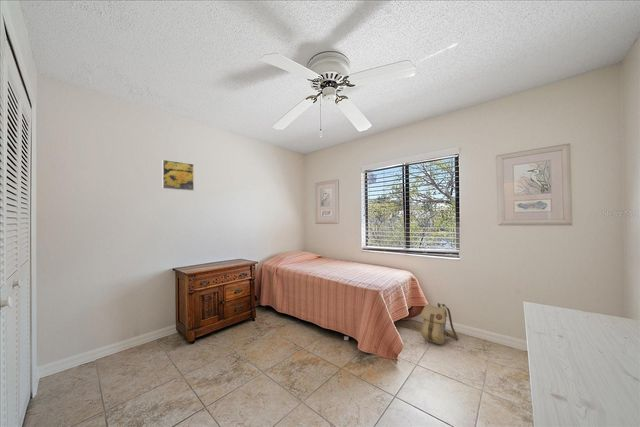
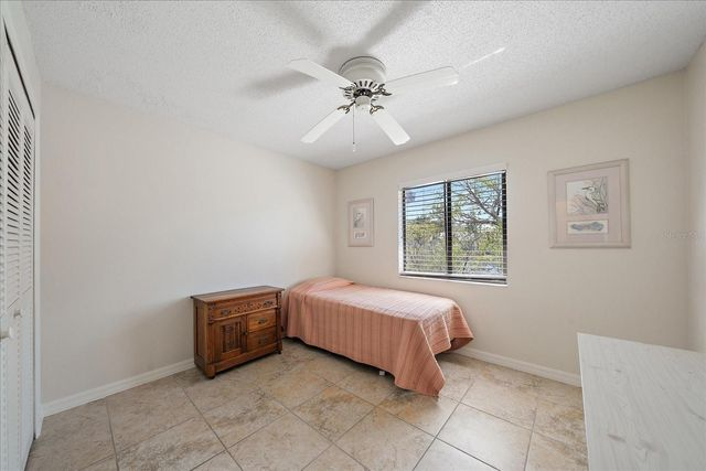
- backpack [420,302,459,346]
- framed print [161,159,195,192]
